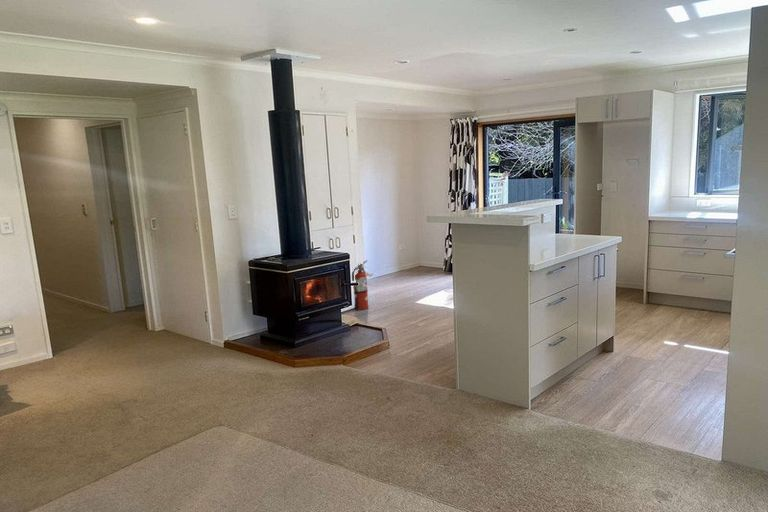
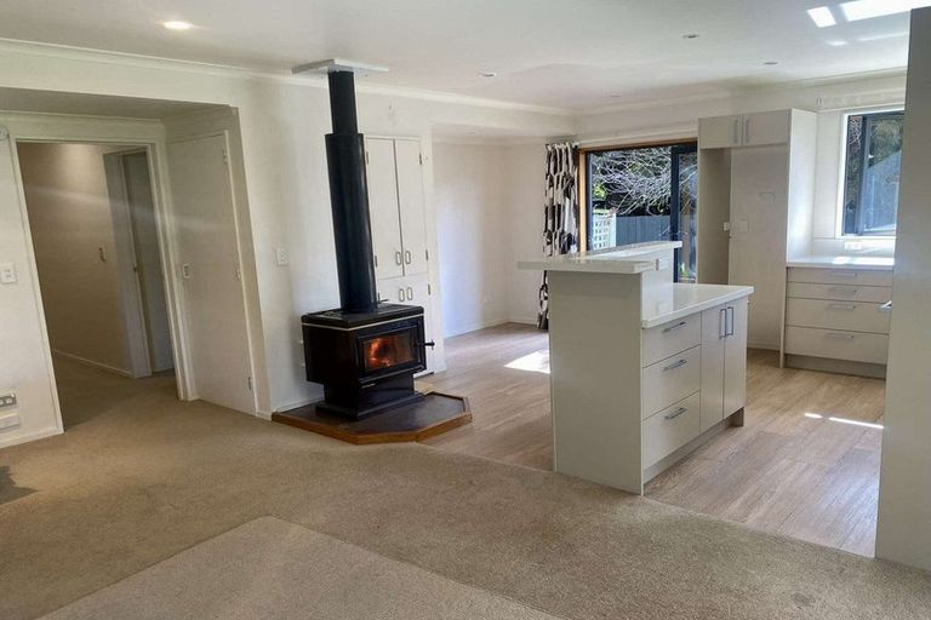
- fire extinguisher [351,259,375,311]
